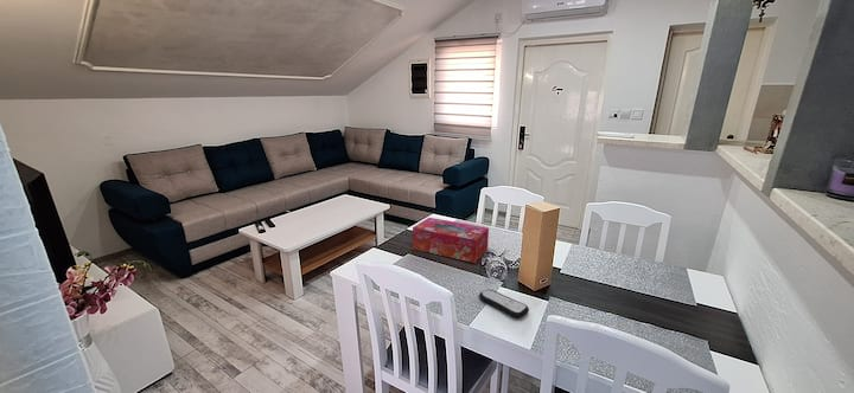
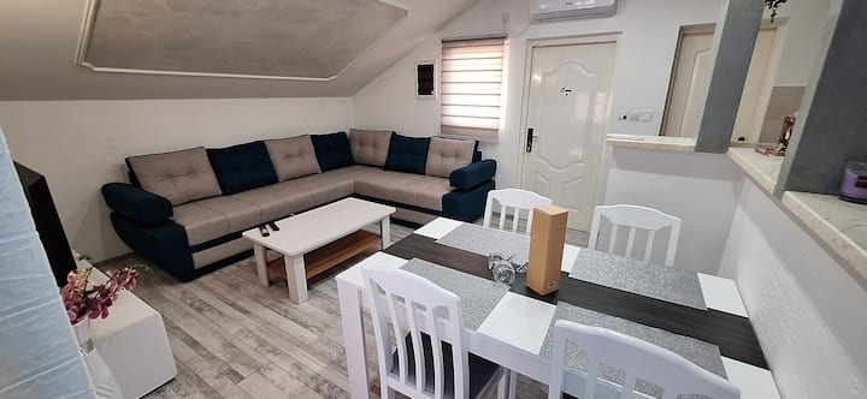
- remote control [478,289,530,320]
- tissue box [412,217,490,264]
